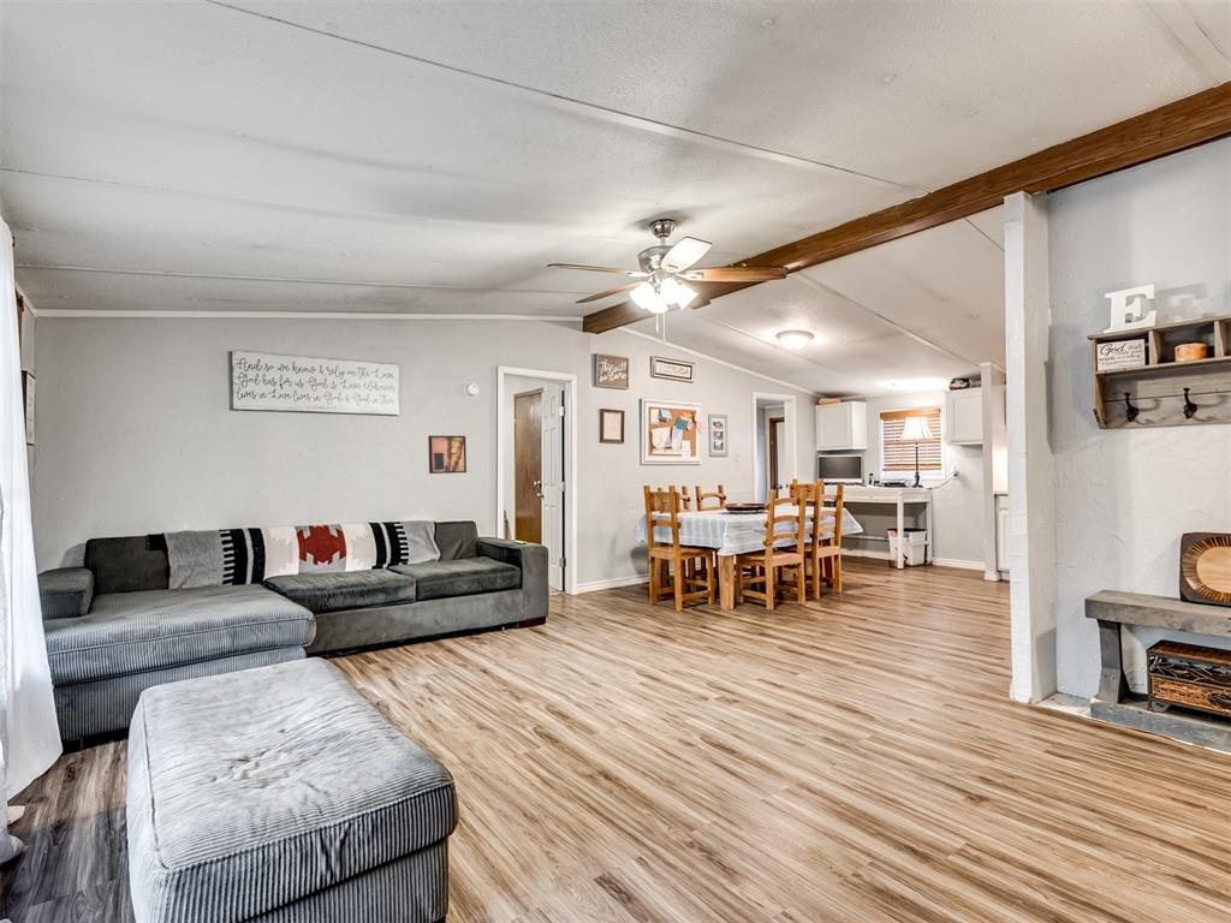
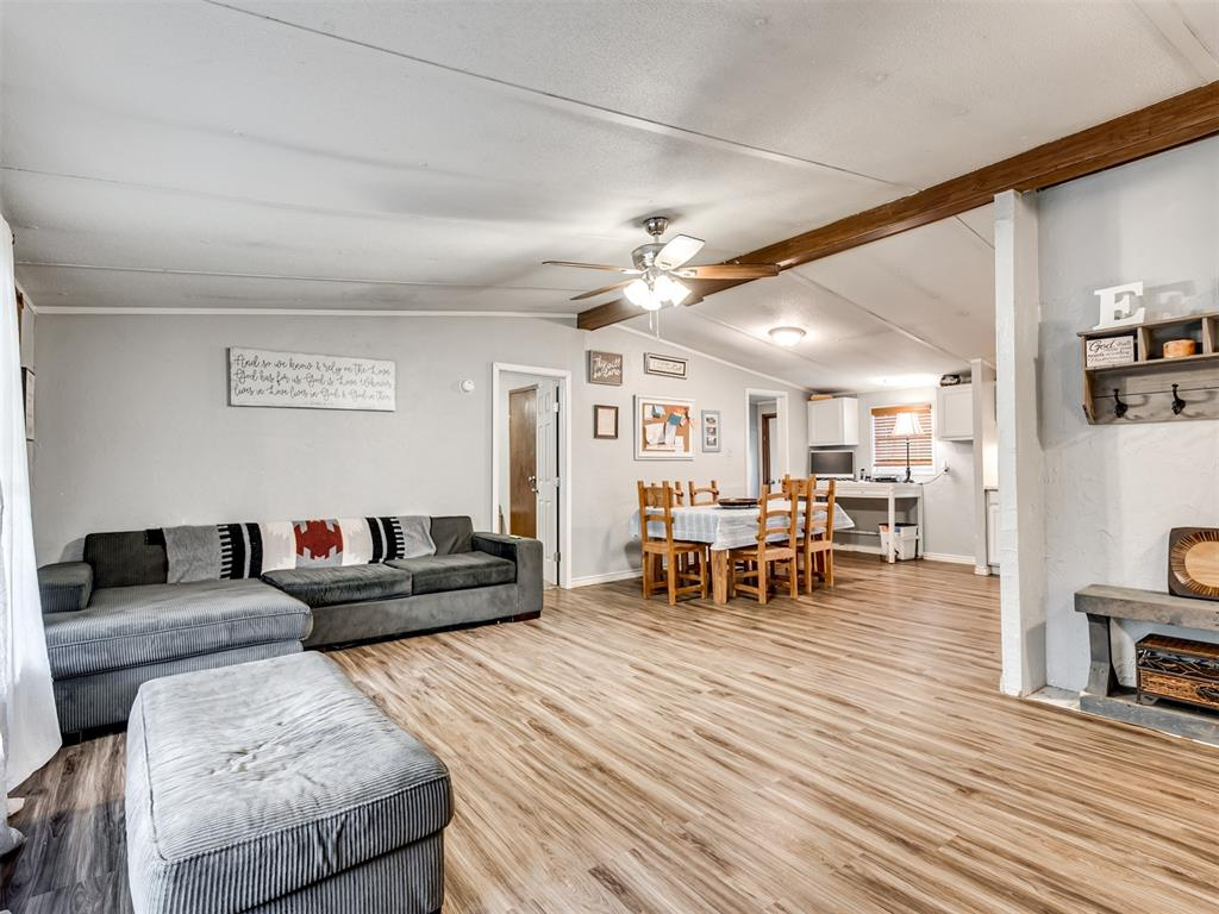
- wall art [427,435,468,475]
